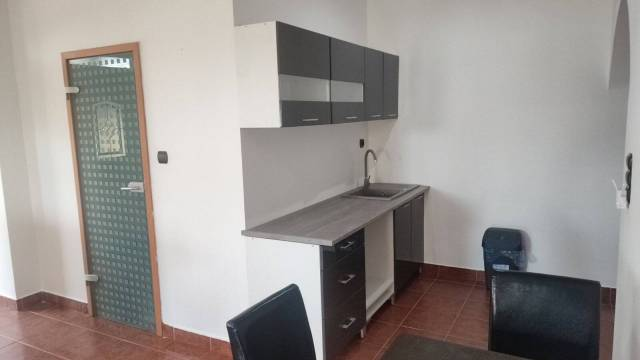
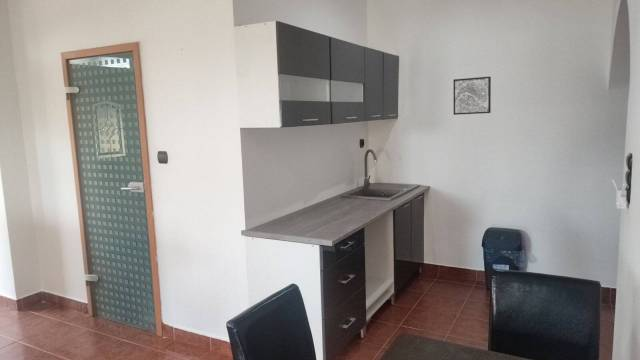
+ wall art [452,76,492,116]
